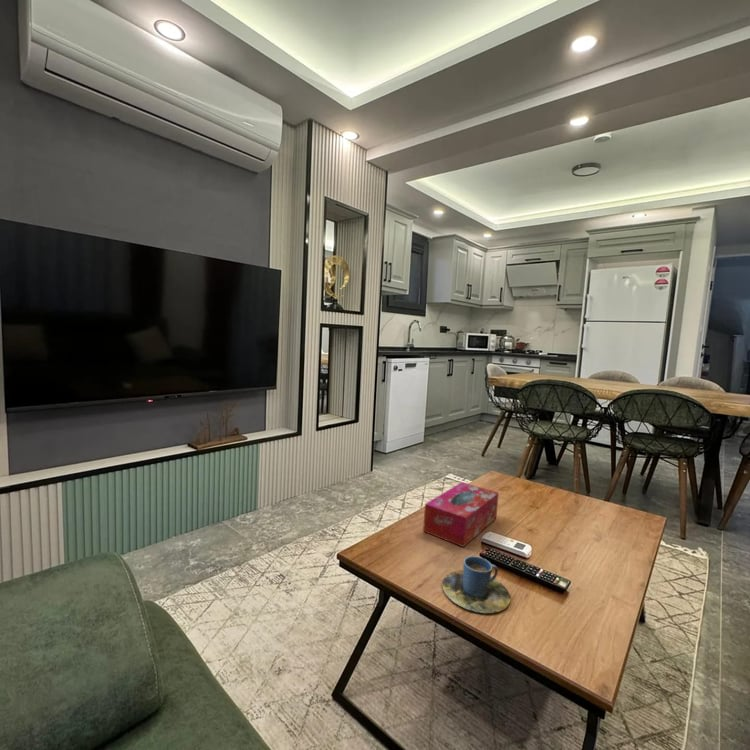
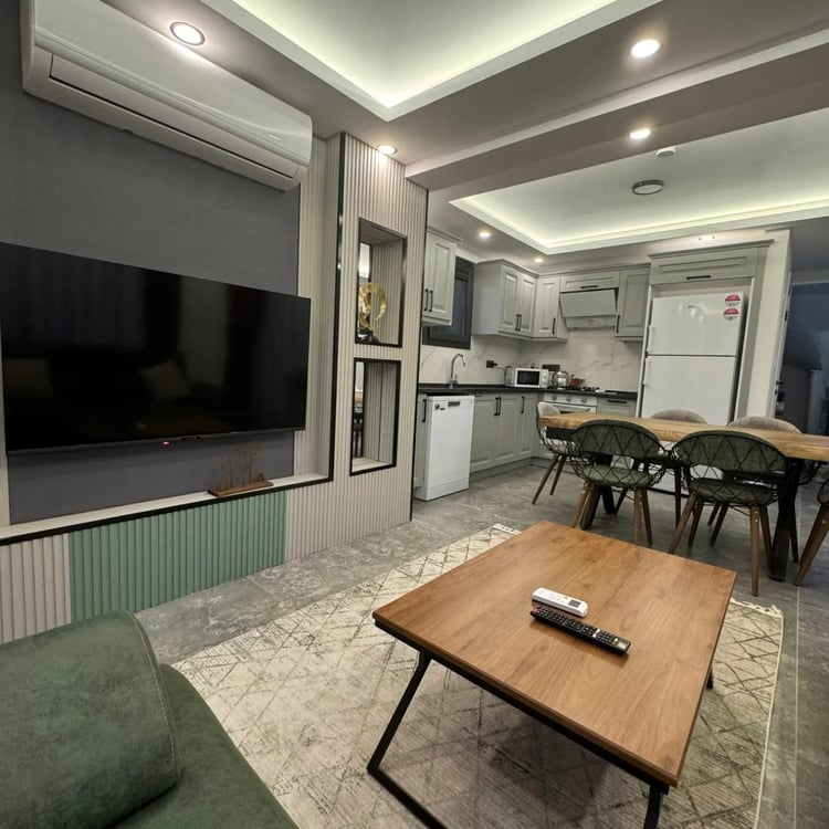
- tissue box [422,481,500,548]
- cup [441,555,511,614]
